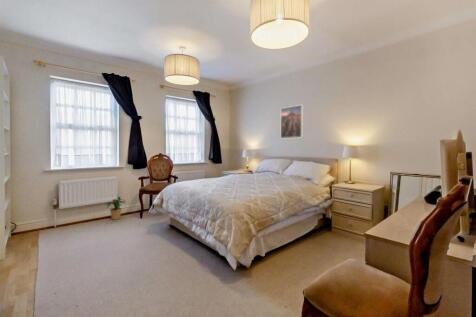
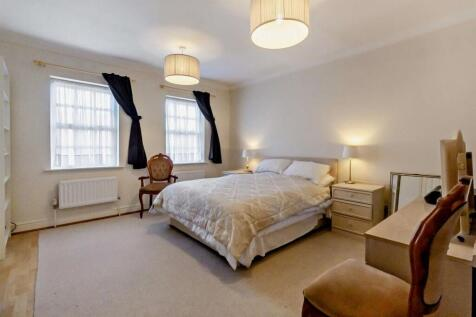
- potted plant [104,198,127,221]
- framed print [280,104,304,139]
